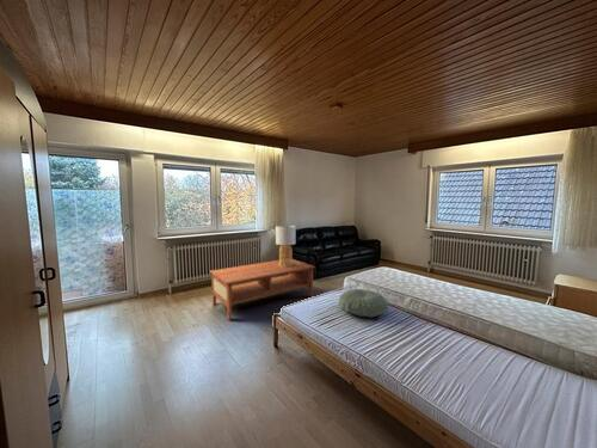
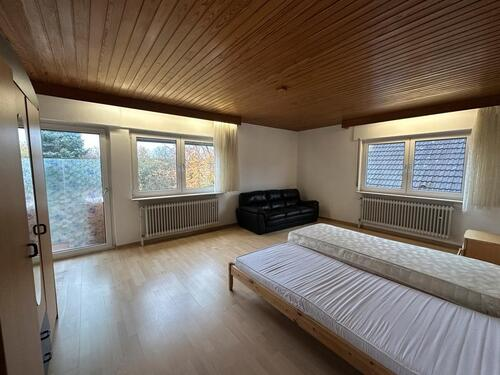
- lamp [275,225,300,266]
- pillow [338,288,389,319]
- coffee table [209,258,316,321]
